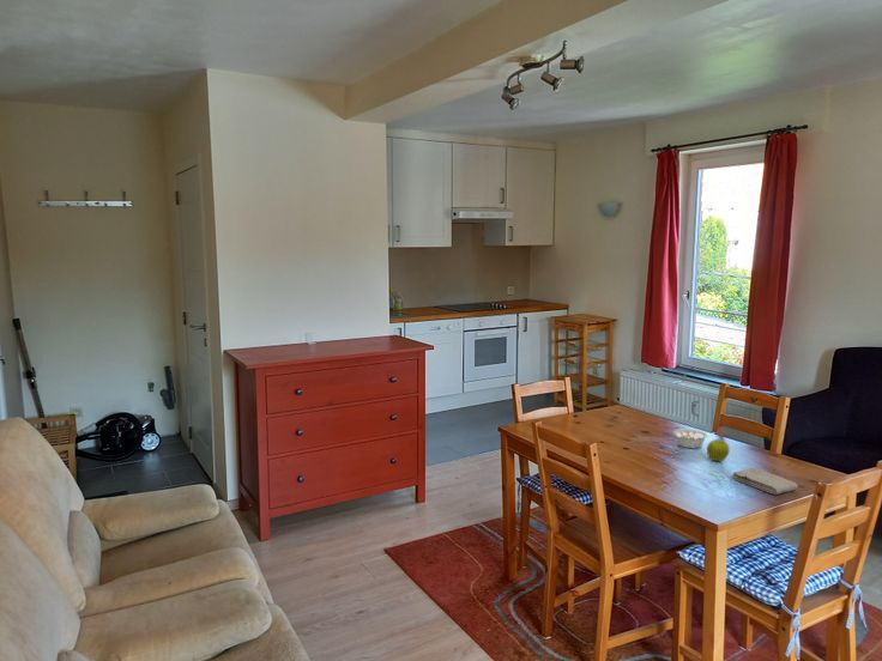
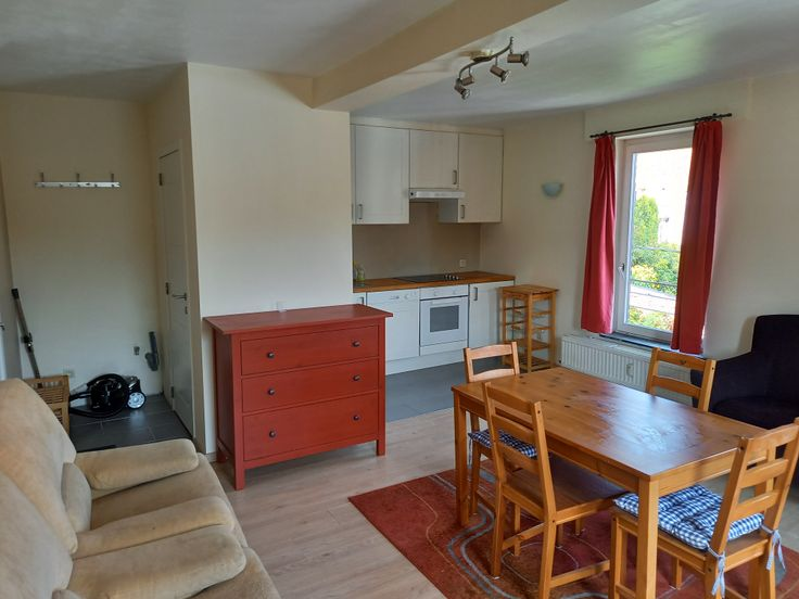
- fruit [706,438,731,462]
- legume [672,427,717,449]
- washcloth [731,467,799,496]
